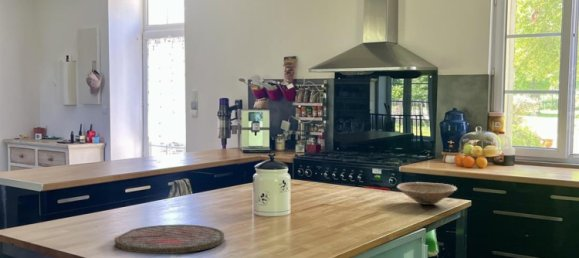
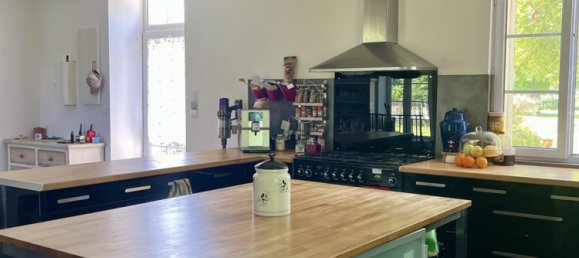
- bowl [396,181,458,206]
- cutting board [114,224,225,255]
